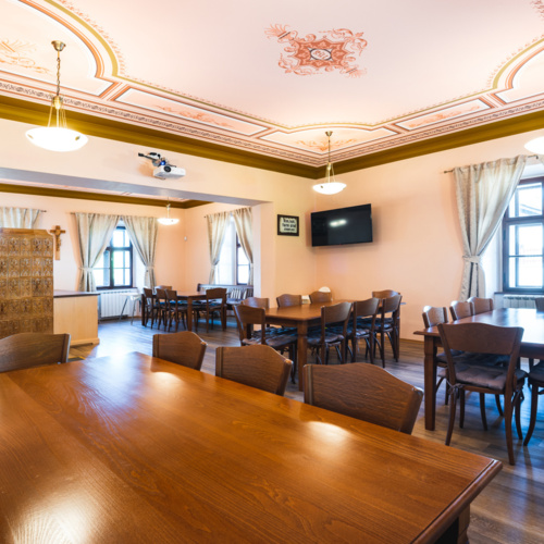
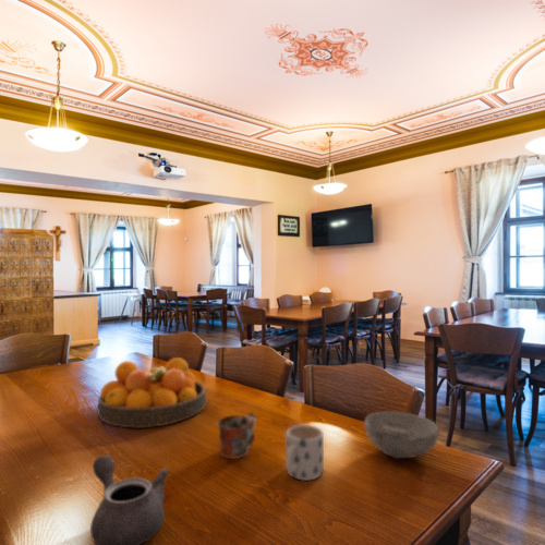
+ teapot [89,453,170,545]
+ fruit bowl [97,356,207,429]
+ bowl [363,411,440,459]
+ mug [216,412,257,460]
+ mug [284,424,325,482]
